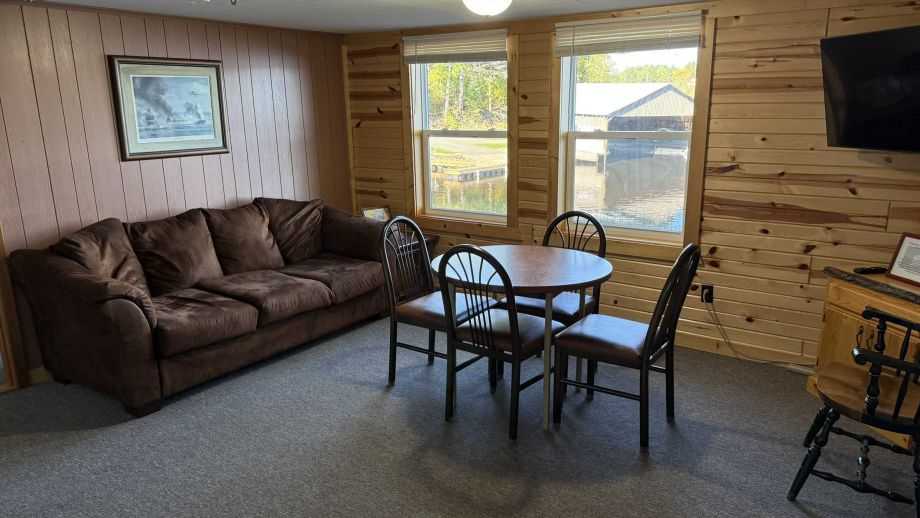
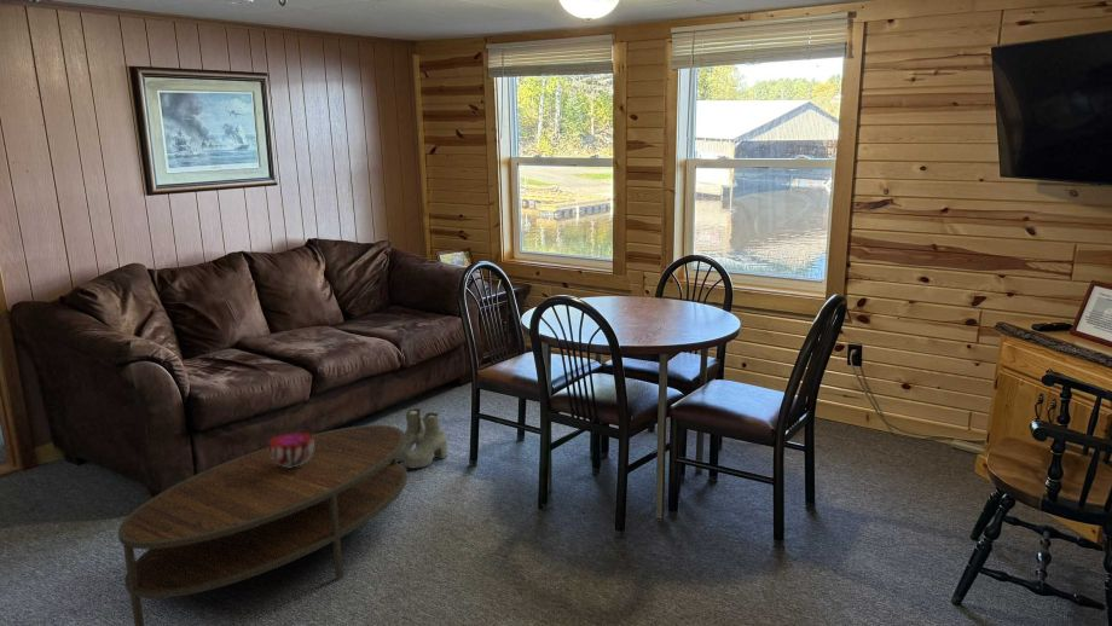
+ decorative bowl [268,431,313,468]
+ boots [396,407,448,469]
+ coffee table [117,424,409,626]
